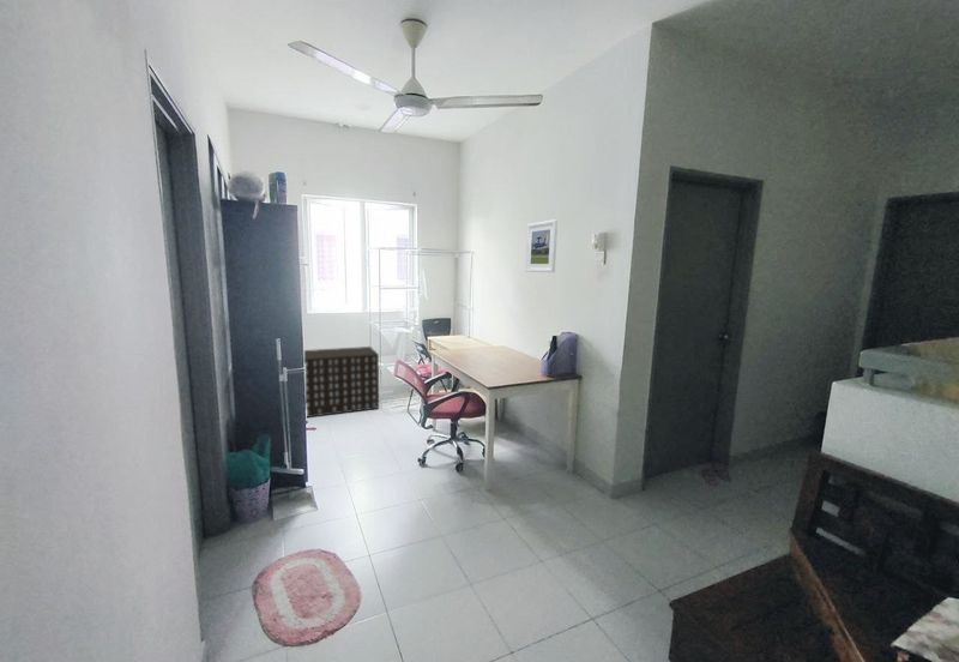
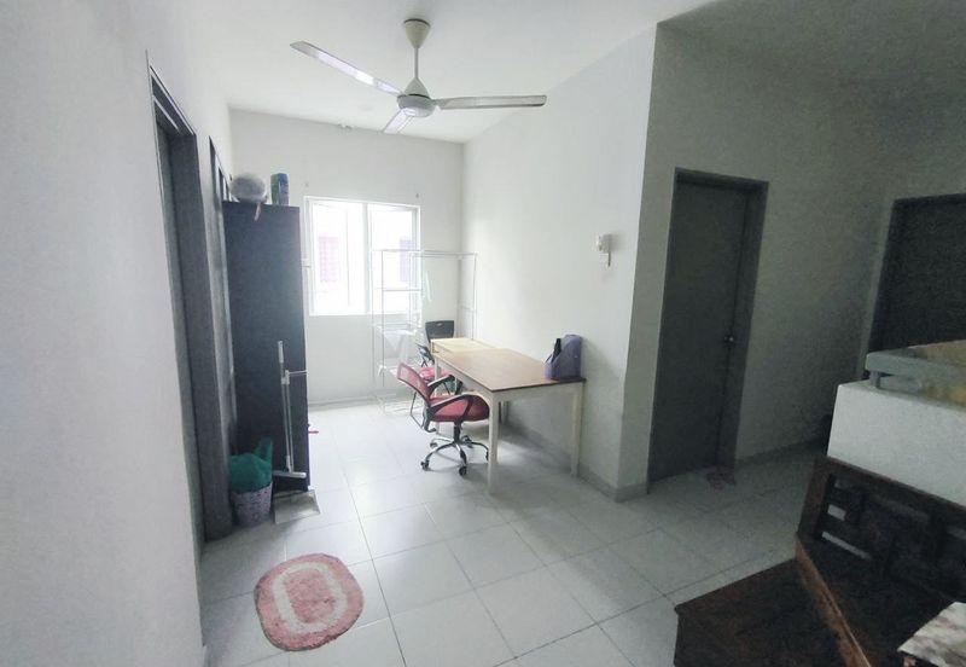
- architectural model [303,345,380,419]
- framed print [525,218,559,273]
